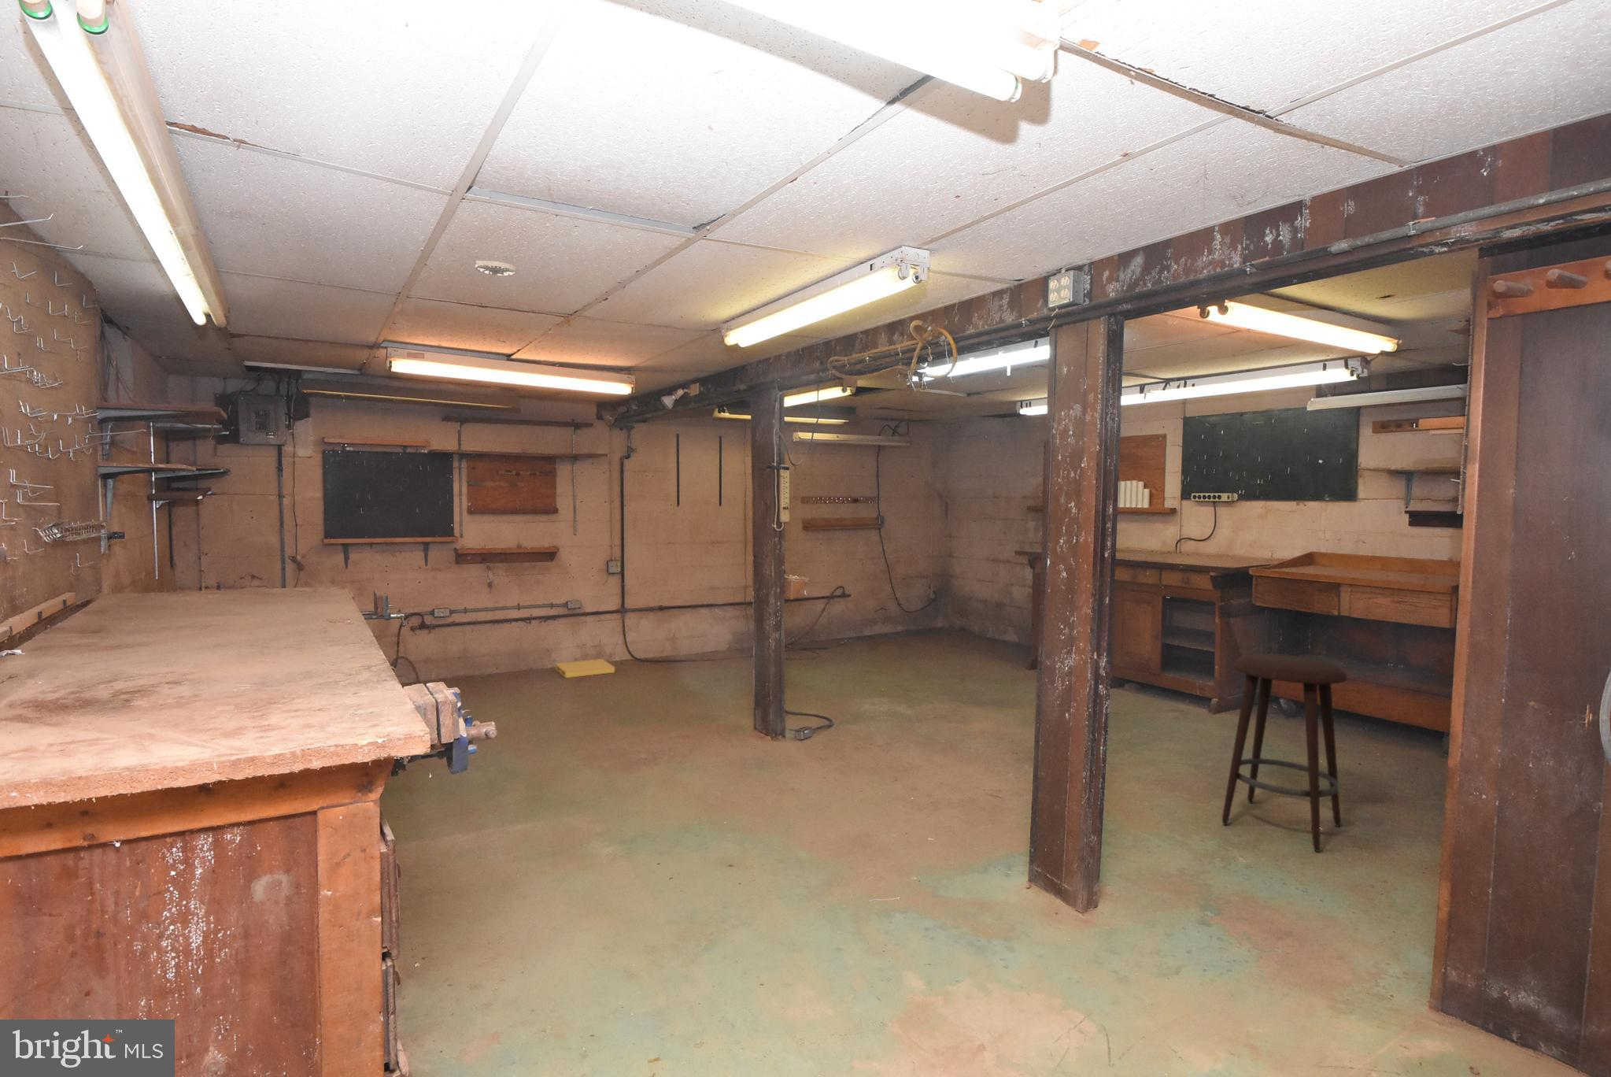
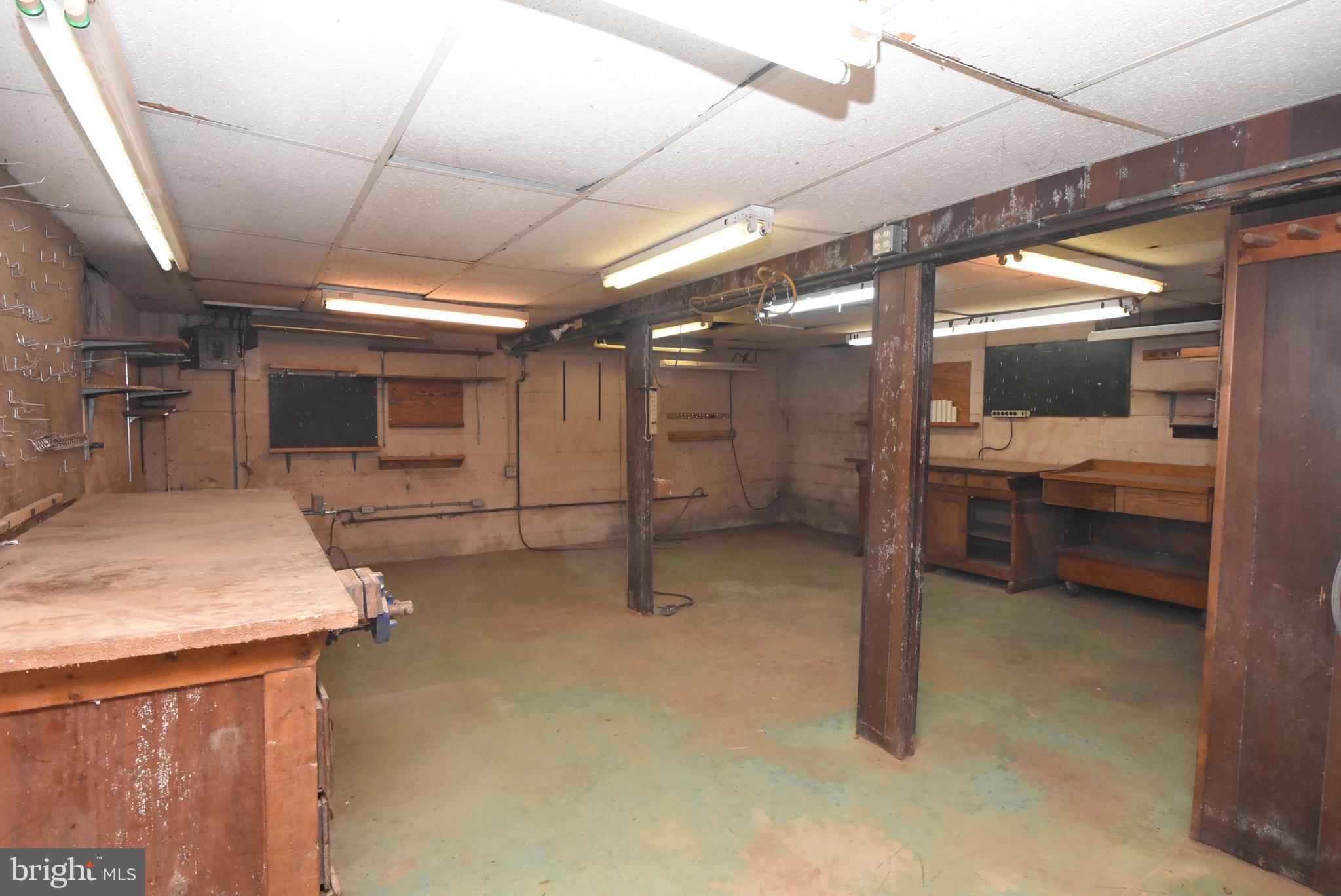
- smoke detector [475,260,518,276]
- cardboard box [554,659,615,679]
- stool [1222,653,1348,852]
